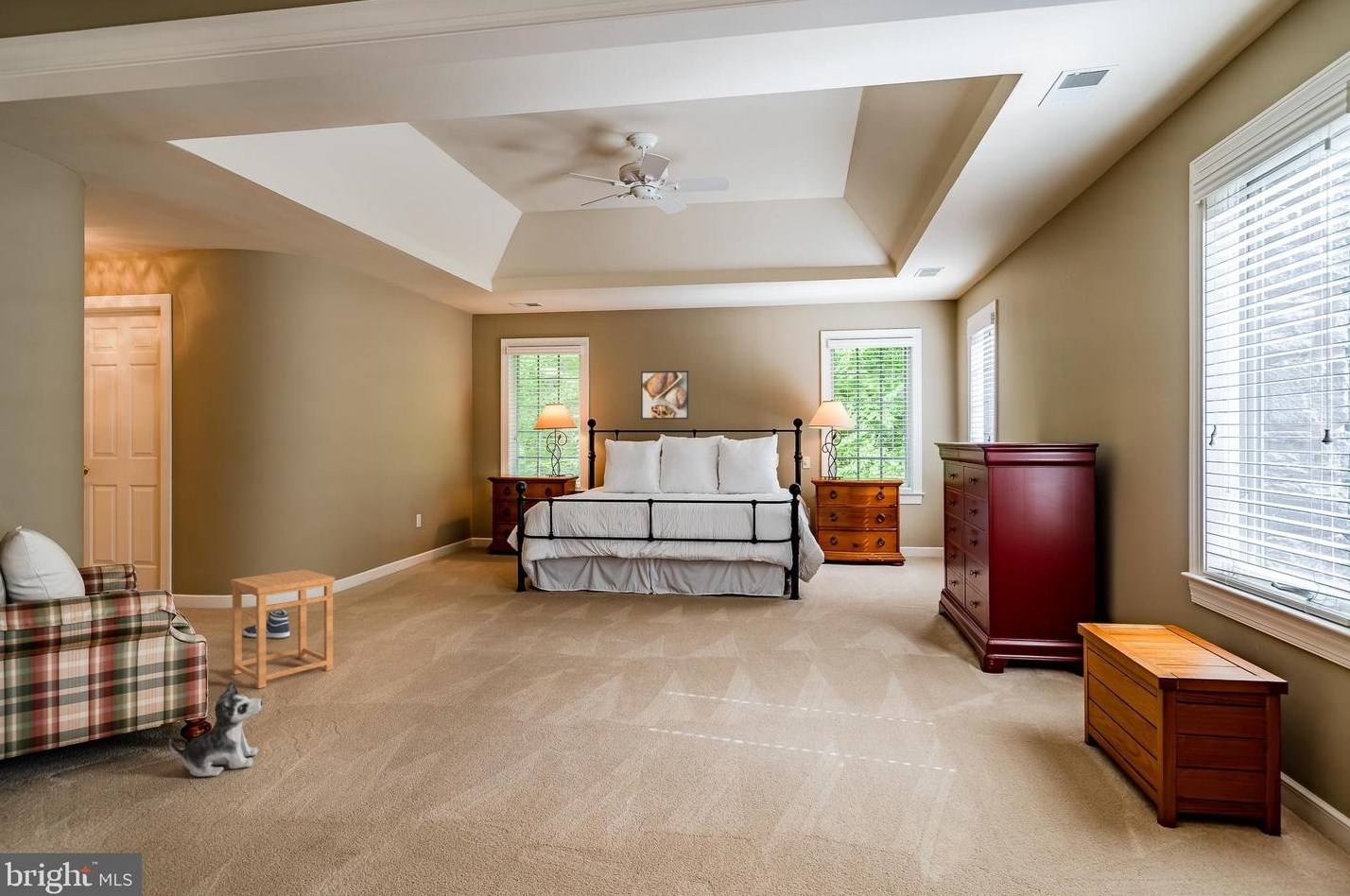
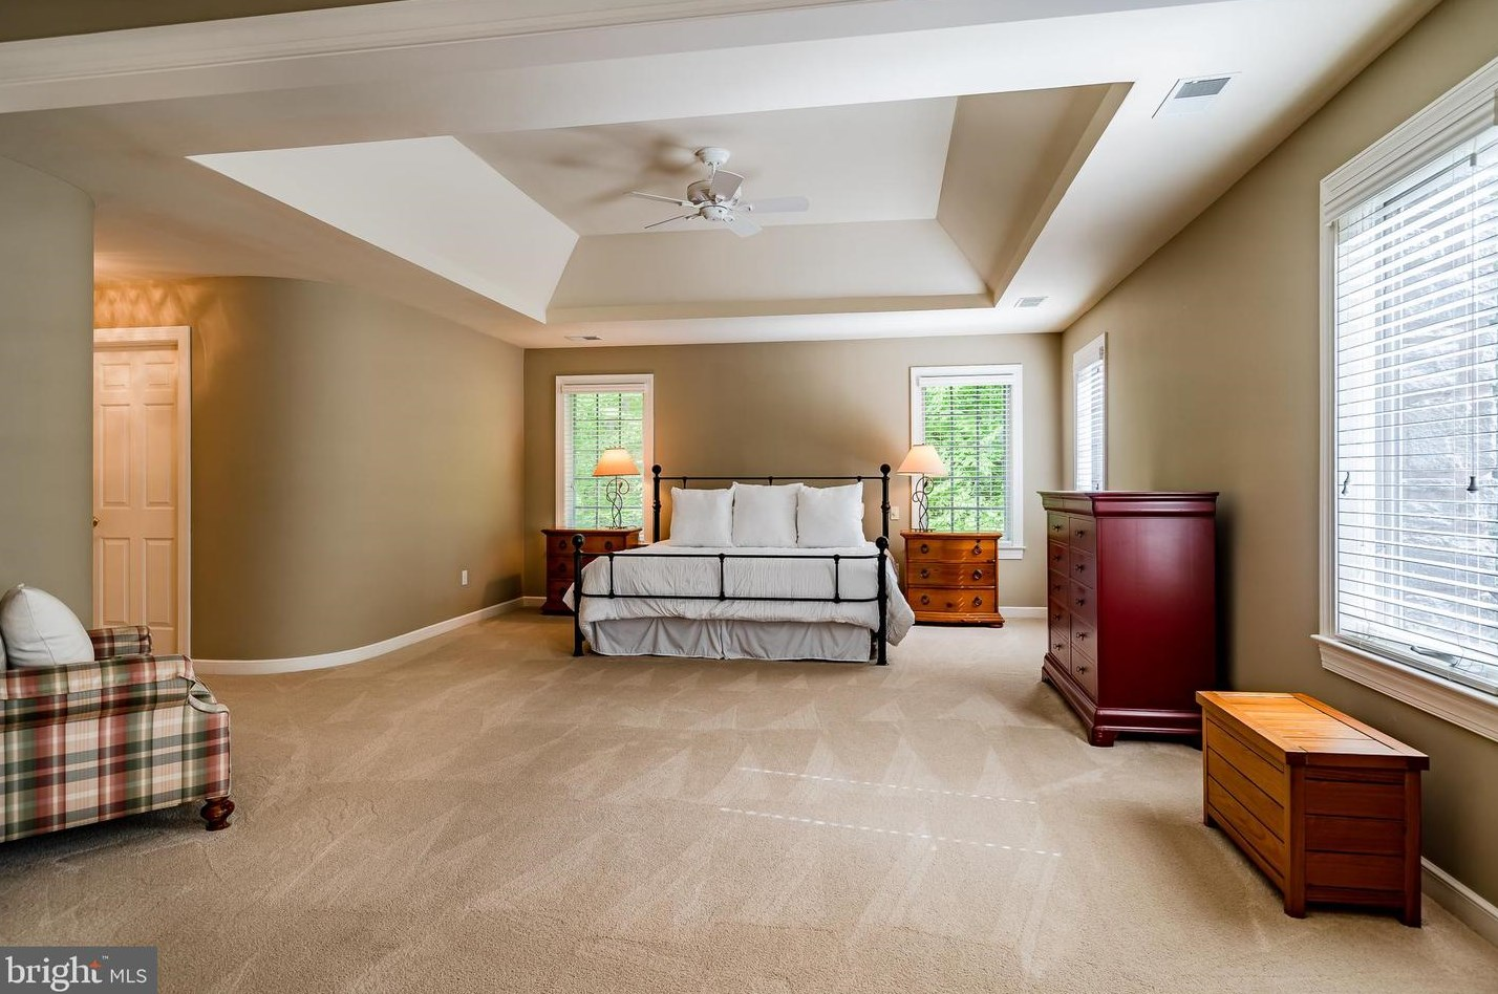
- plush toy [168,680,263,778]
- sneaker [242,608,290,640]
- side table [230,568,336,689]
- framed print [640,370,689,421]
